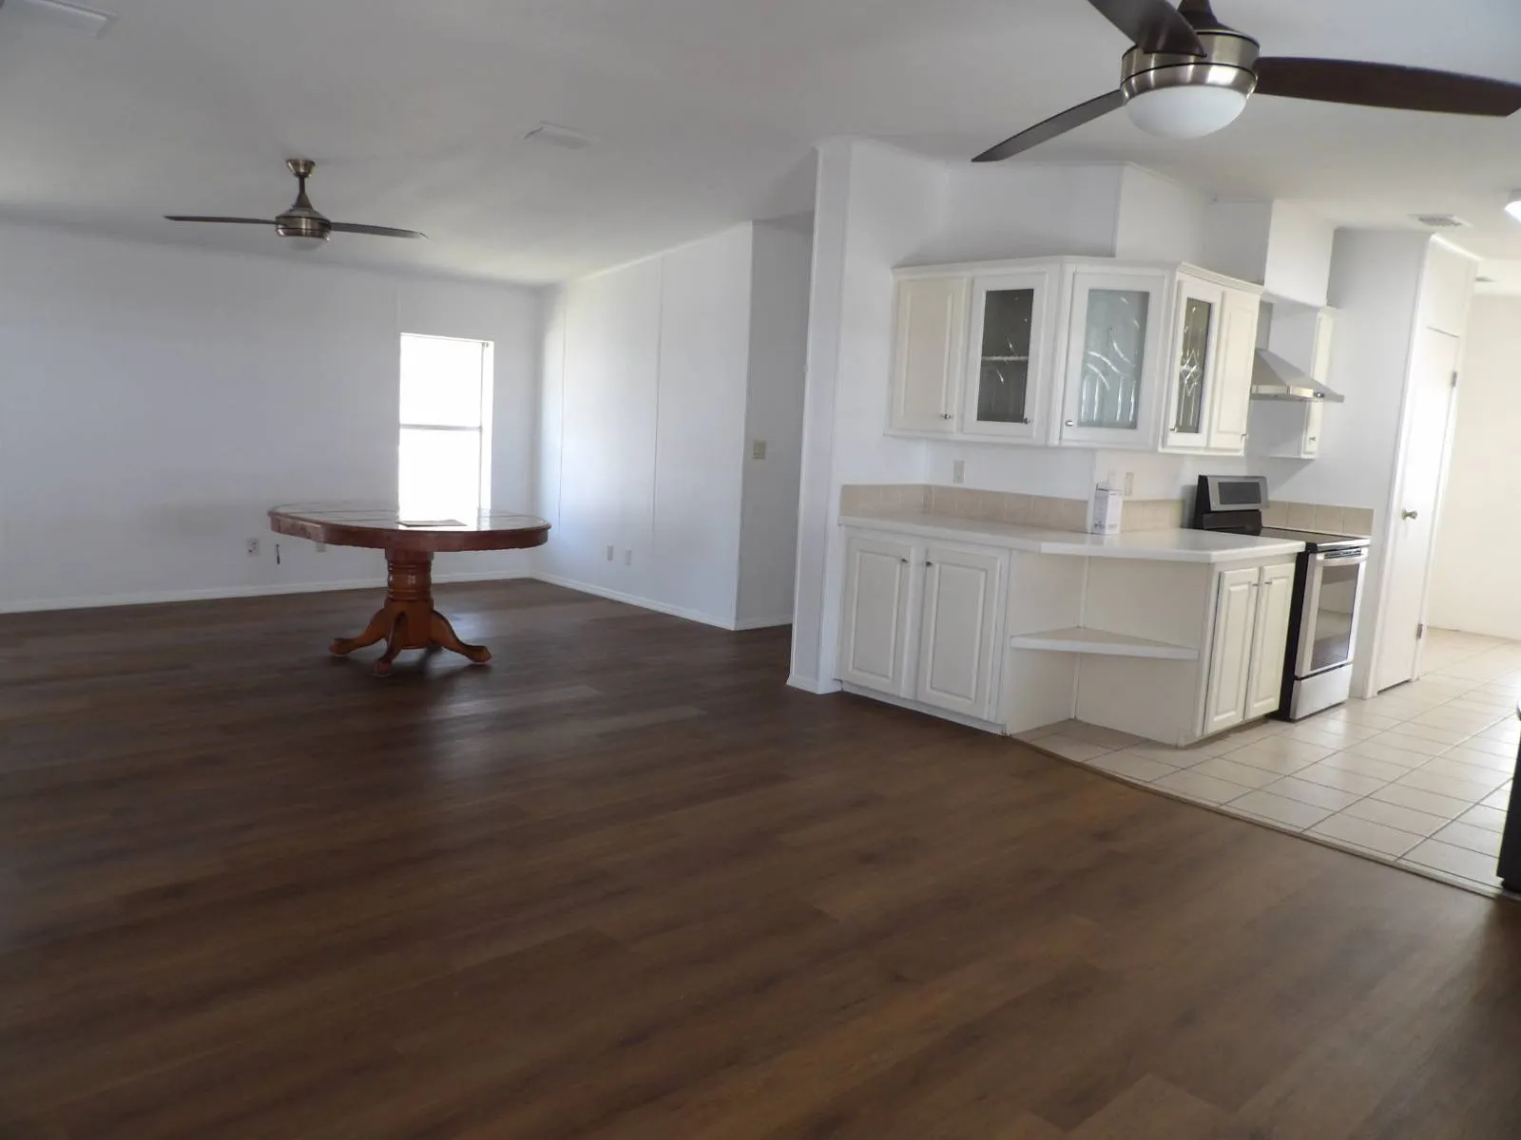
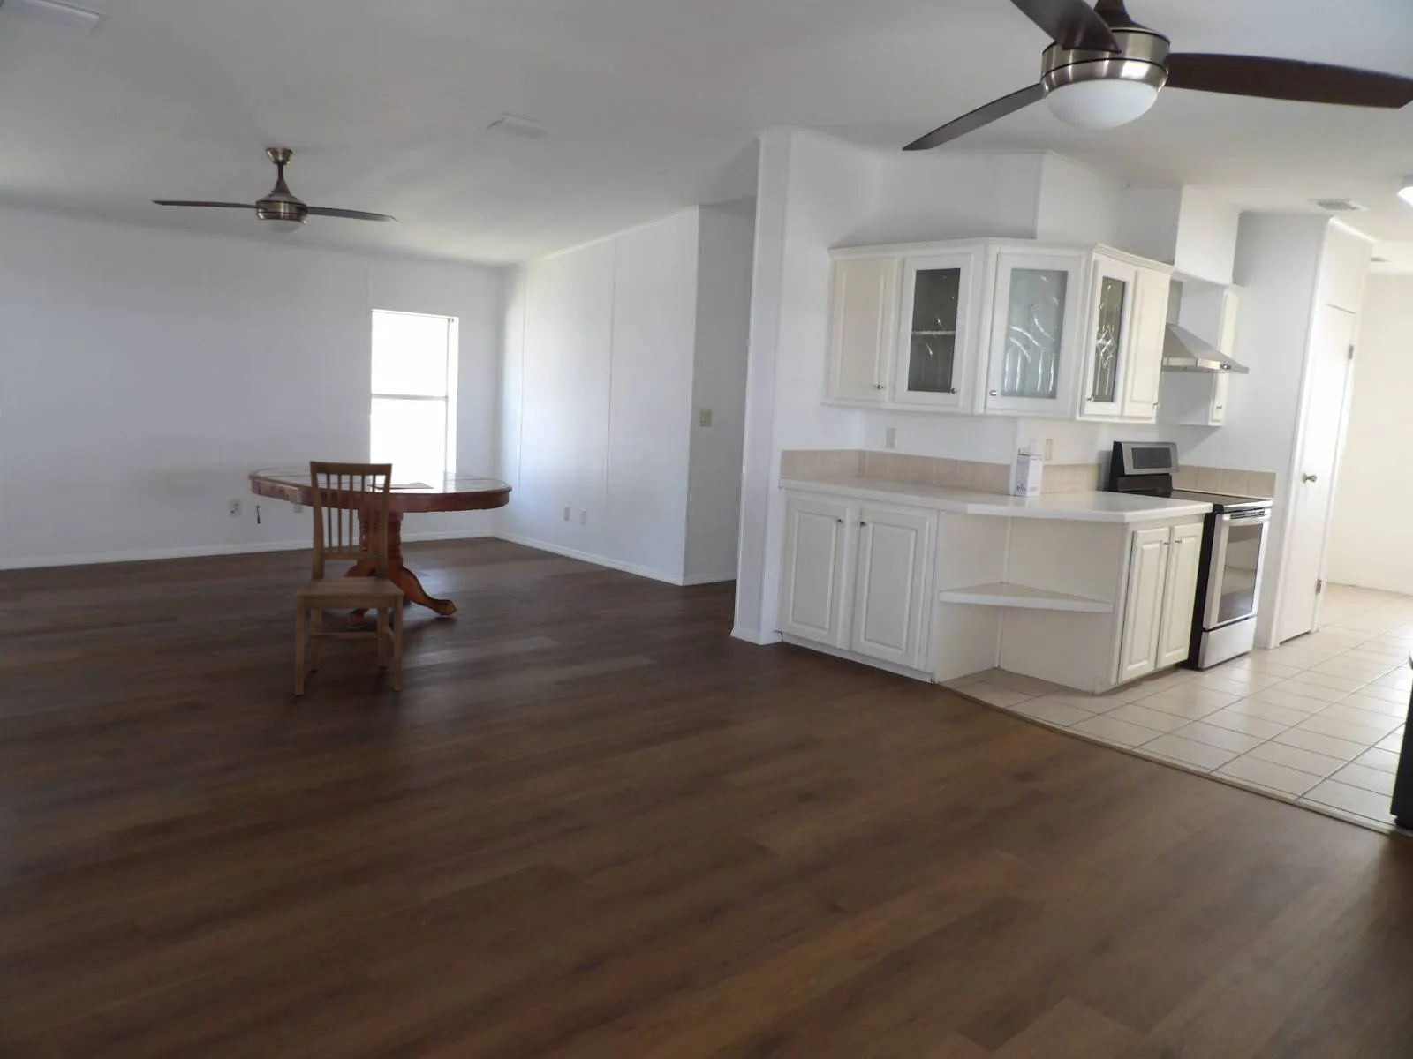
+ chair [294,459,405,696]
